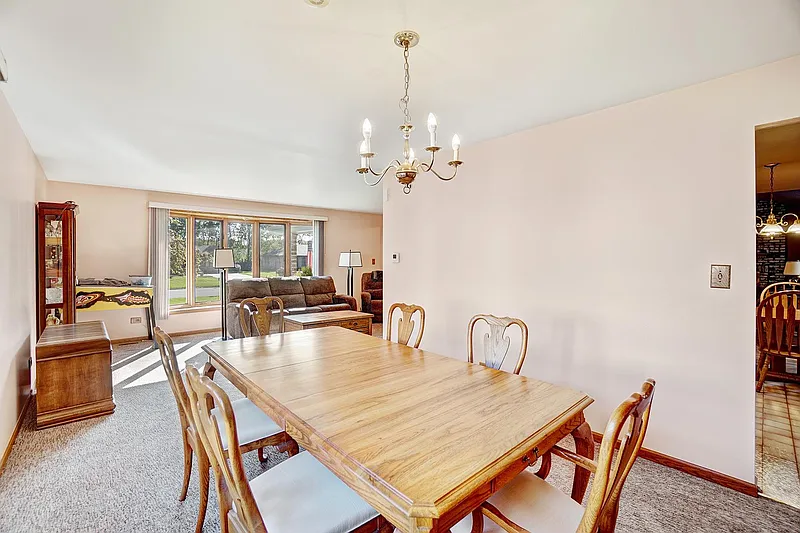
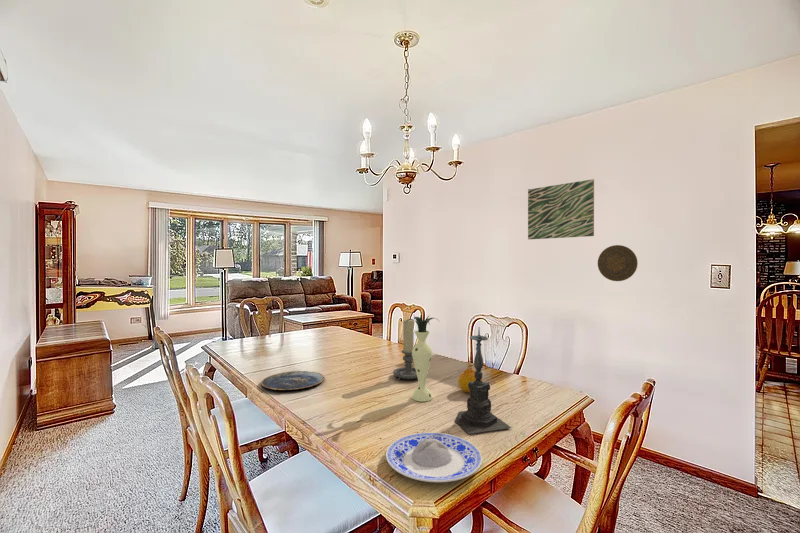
+ decorative plate [597,244,639,282]
+ vase [406,313,440,403]
+ fruit [457,368,484,394]
+ candle holder [392,319,418,382]
+ plate [260,370,326,391]
+ plate [385,431,483,483]
+ candle holder [454,328,512,435]
+ wall art [527,178,595,240]
